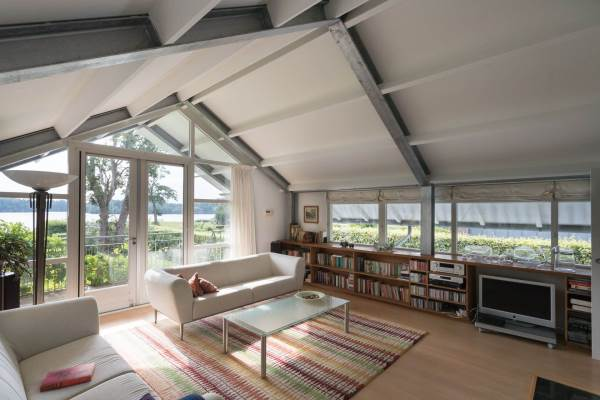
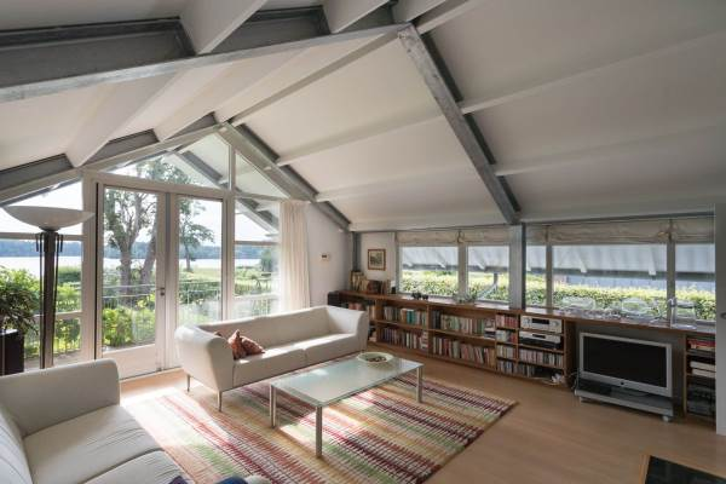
- hardback book [39,361,96,393]
